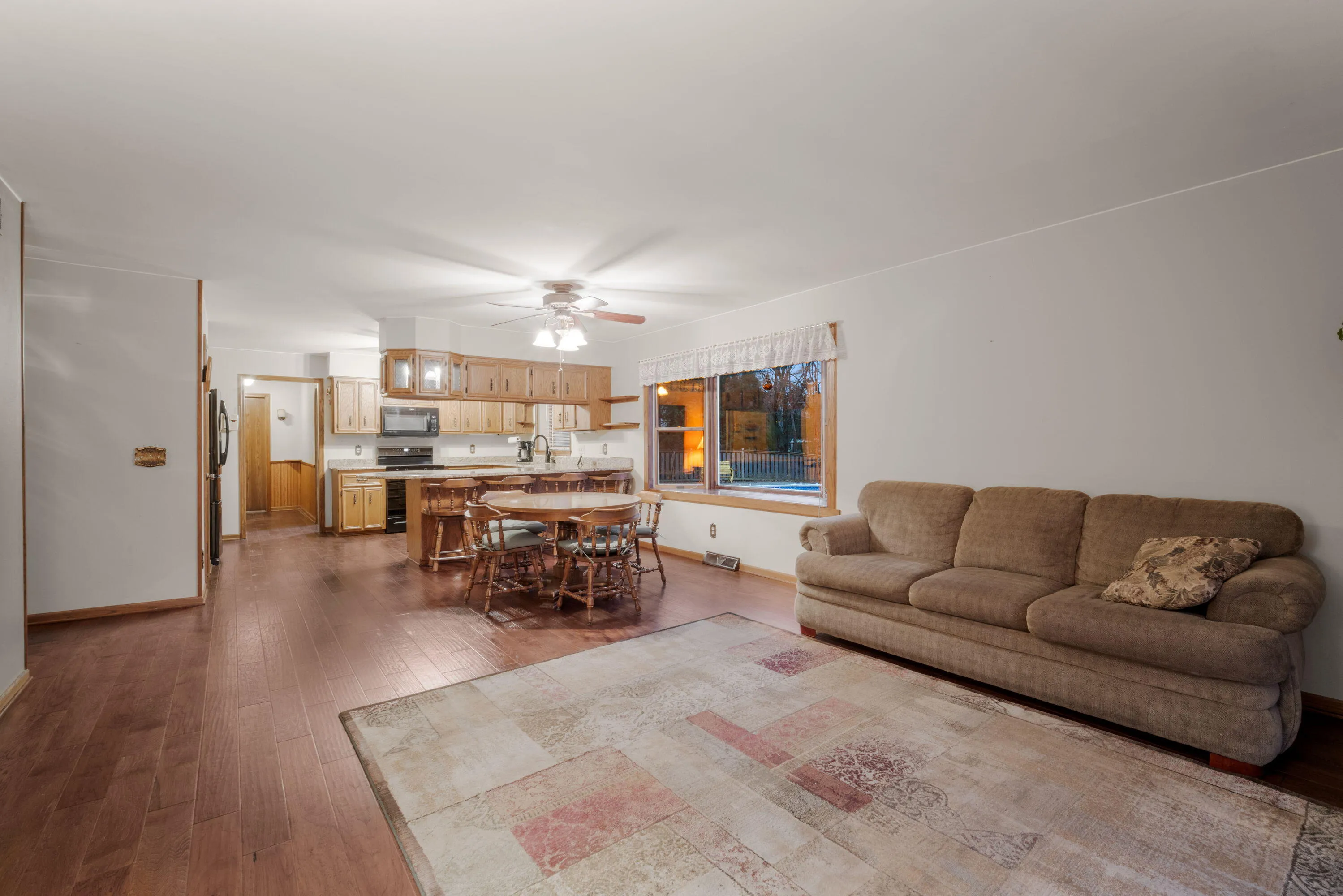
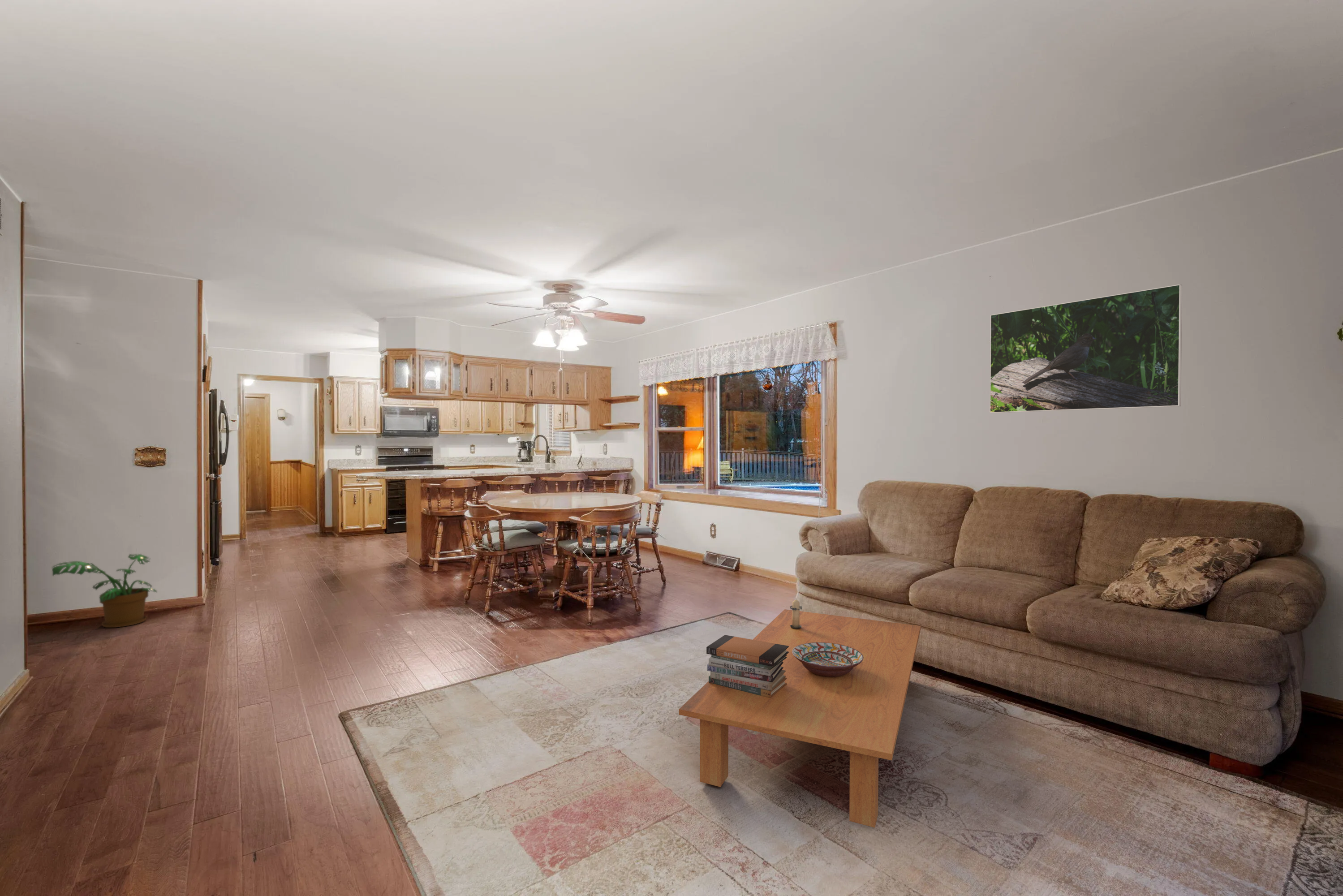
+ potted plant [51,553,158,628]
+ candle [790,598,803,629]
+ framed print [989,284,1183,414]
+ coffee table [678,609,921,828]
+ decorative bowl [792,642,864,677]
+ book stack [706,634,789,698]
